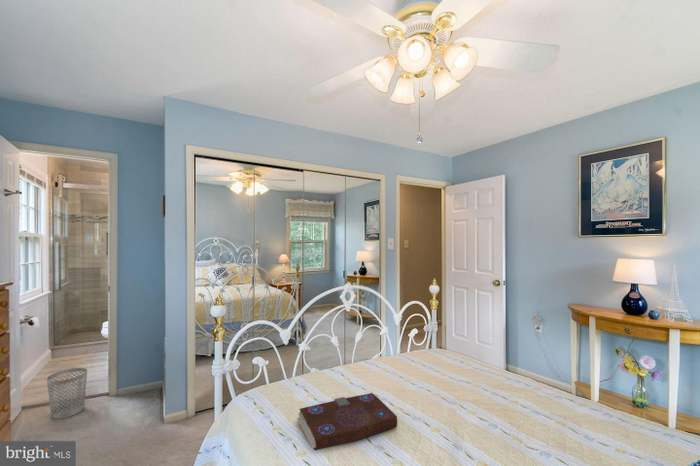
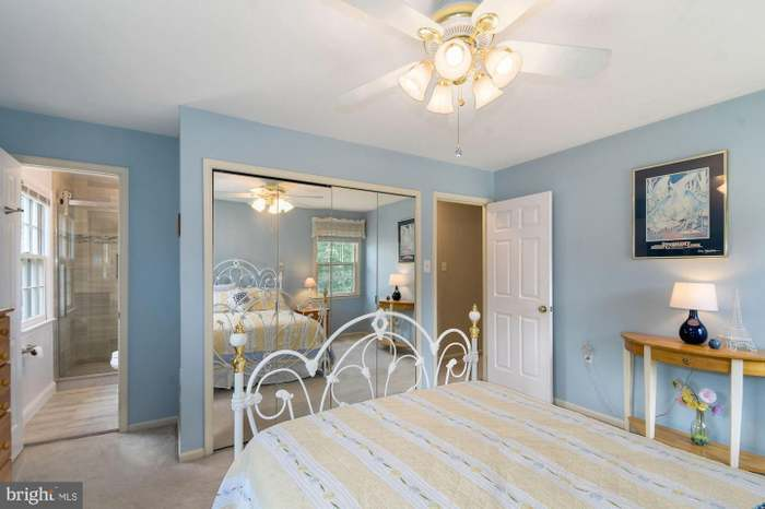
- wastebasket [46,367,88,419]
- book [296,392,399,451]
